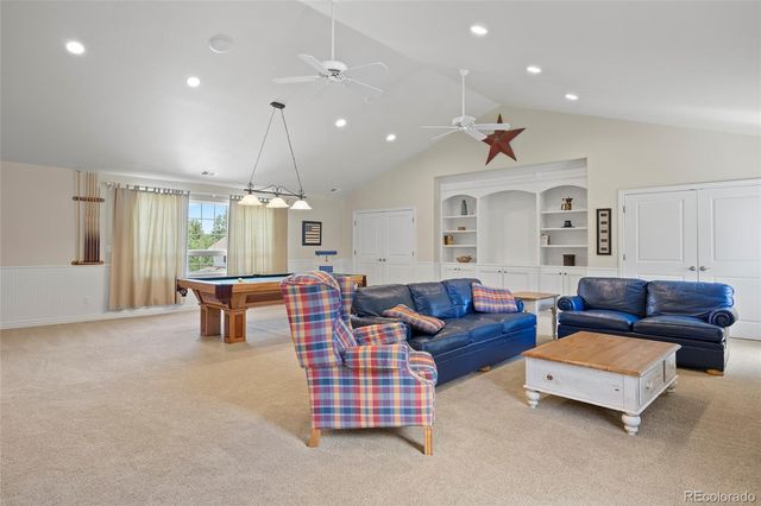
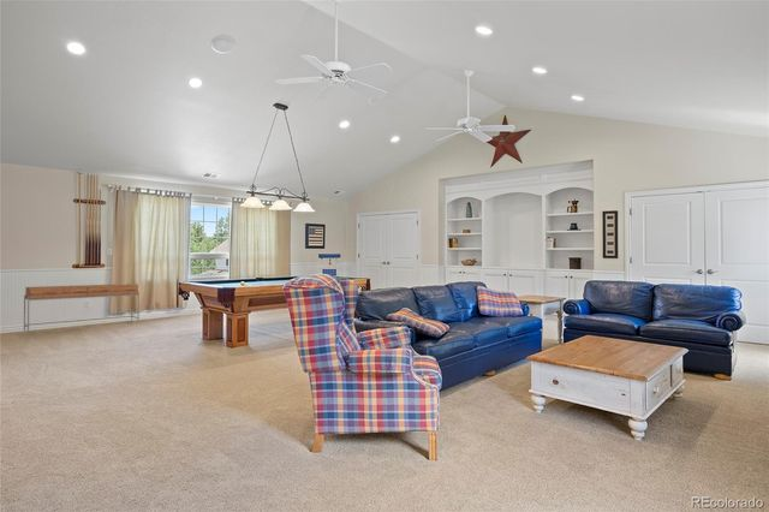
+ console table [23,282,141,335]
